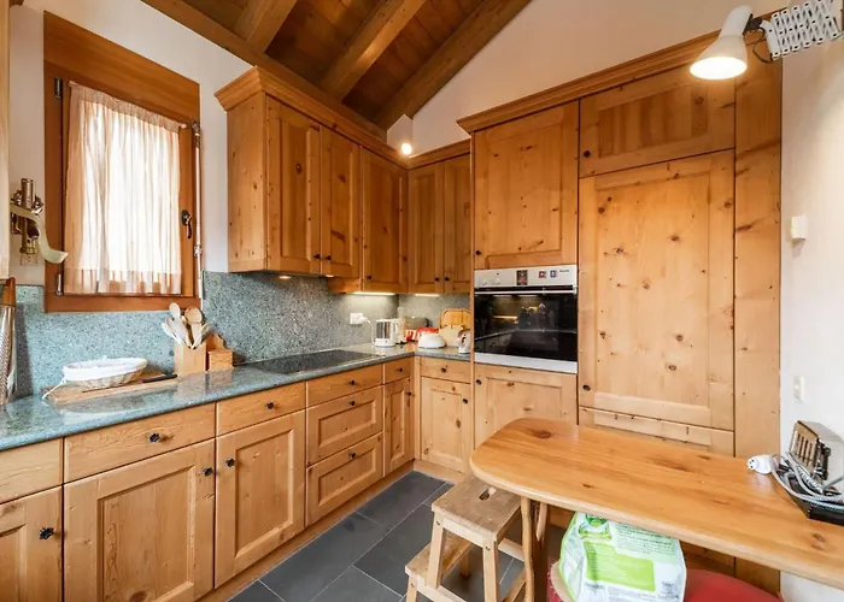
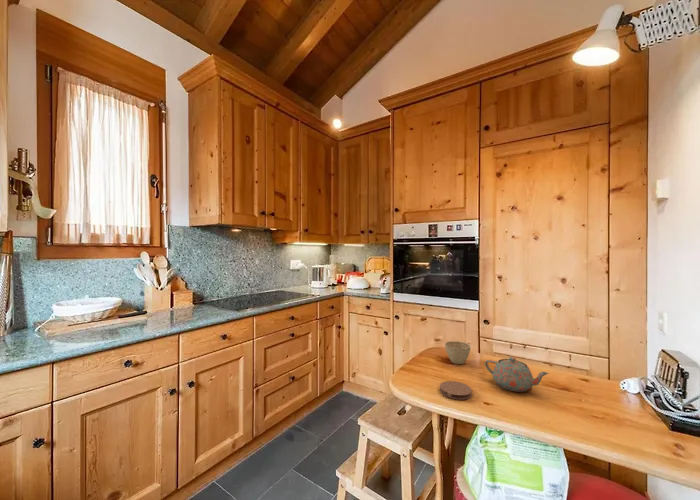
+ teapot [484,356,550,393]
+ coaster [439,380,473,401]
+ flower pot [444,340,472,365]
